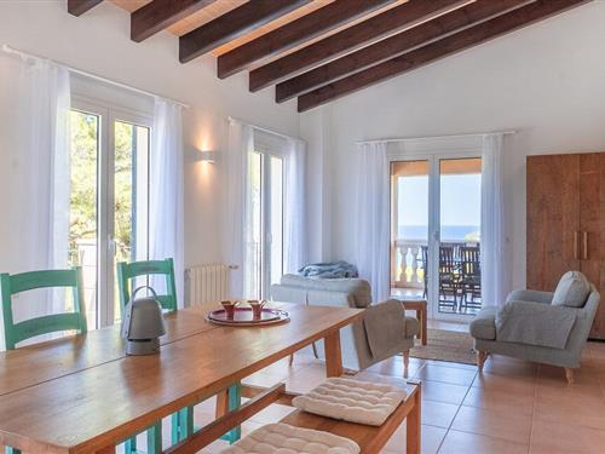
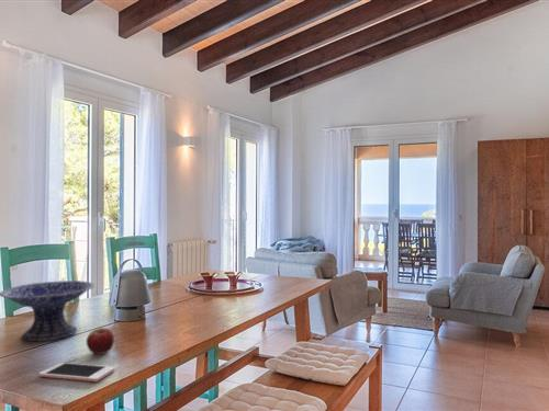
+ fruit [86,327,115,355]
+ cell phone [37,362,116,383]
+ decorative bowl [0,279,96,342]
